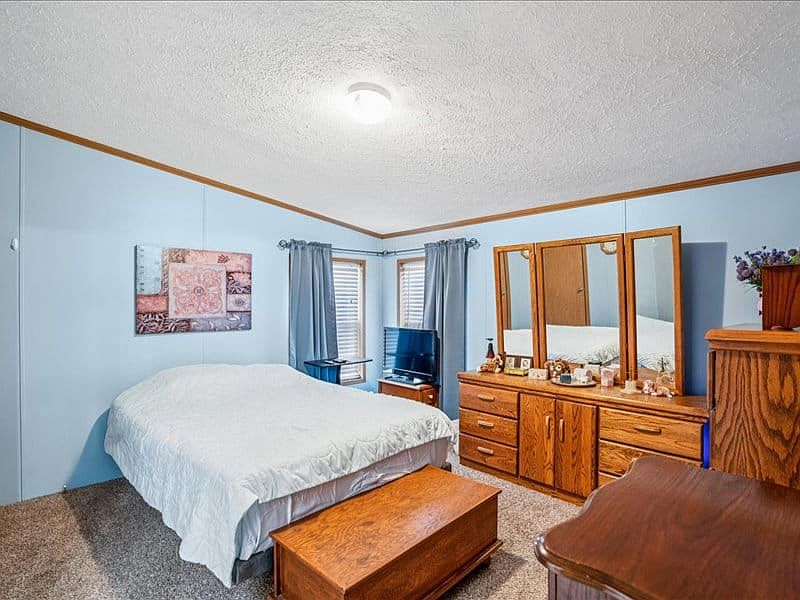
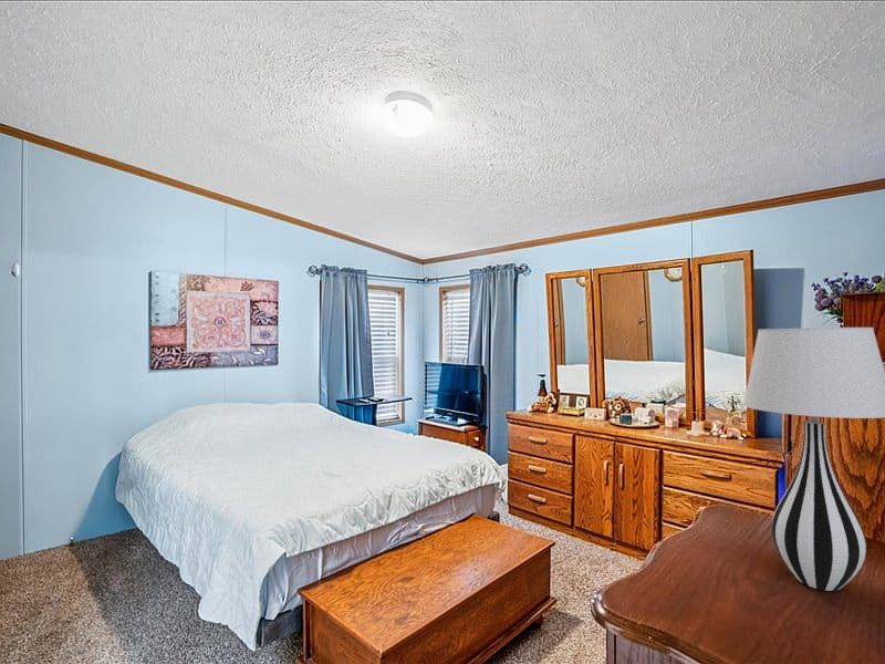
+ table lamp [742,326,885,592]
